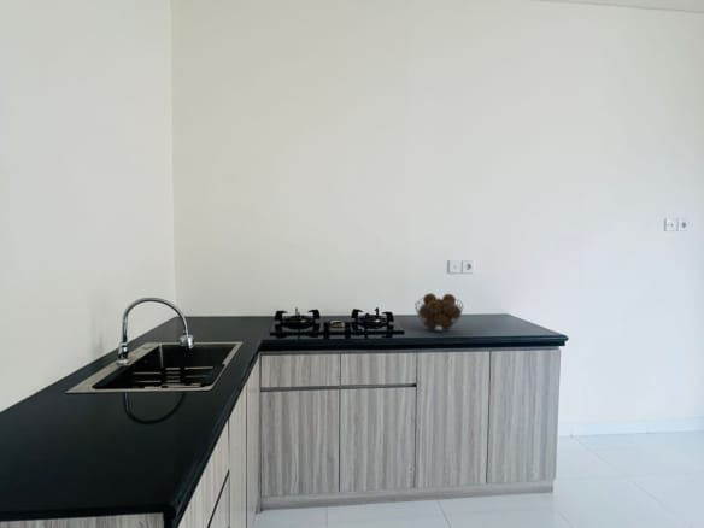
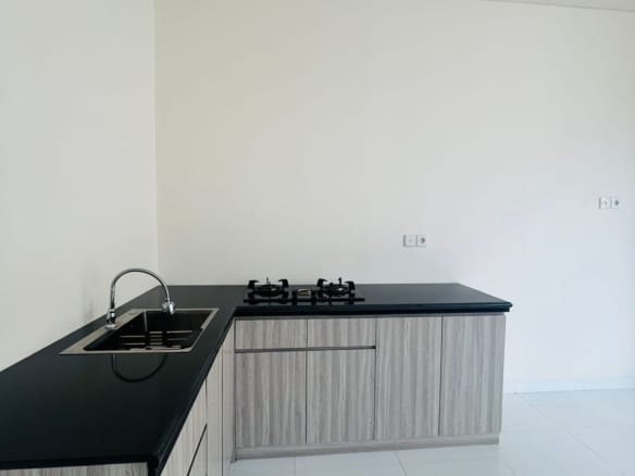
- fruit basket [413,292,464,333]
